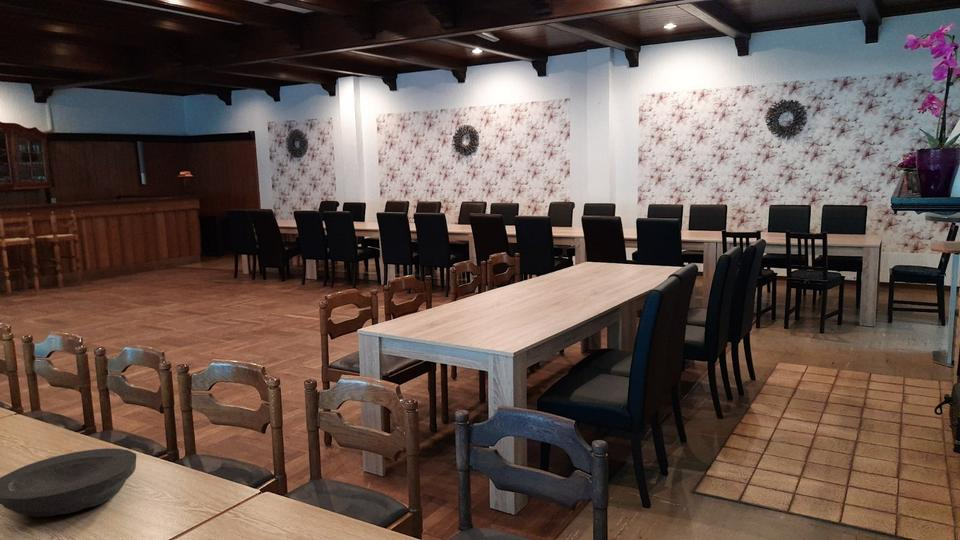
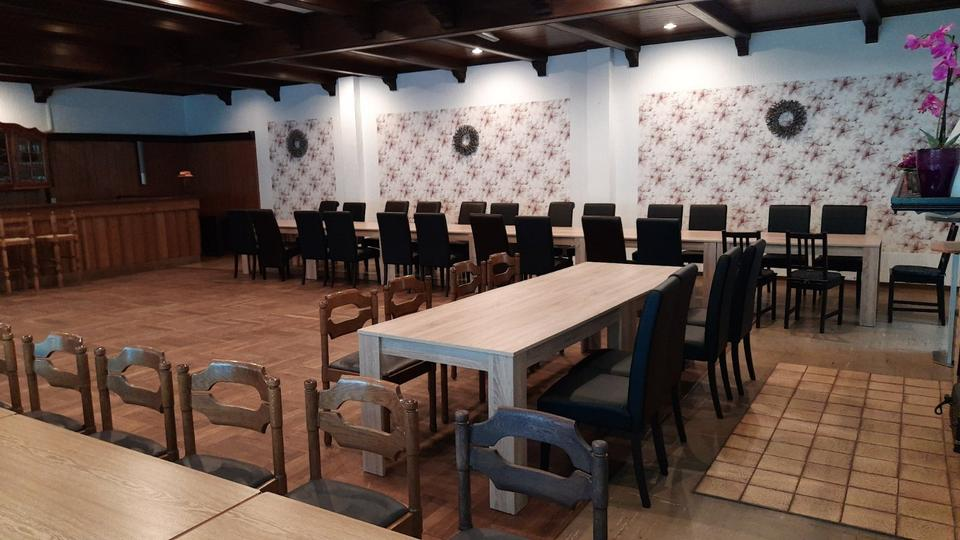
- plate [0,447,137,518]
